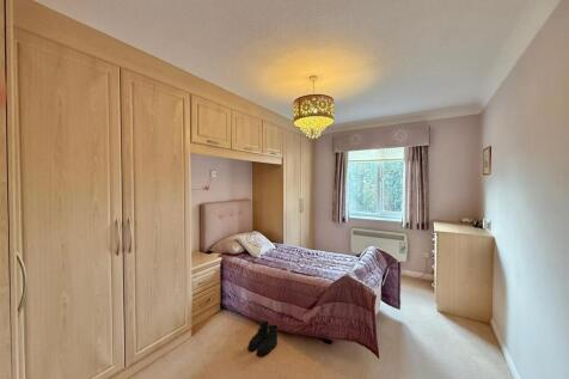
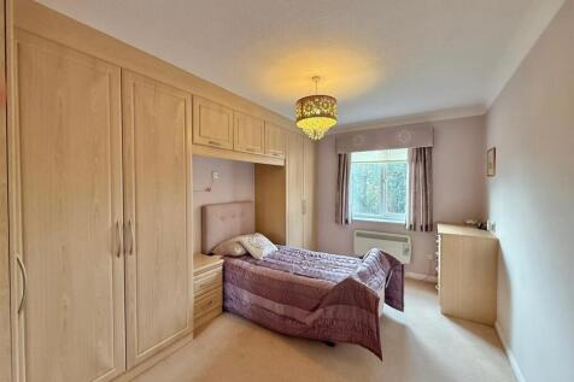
- boots [247,319,280,356]
